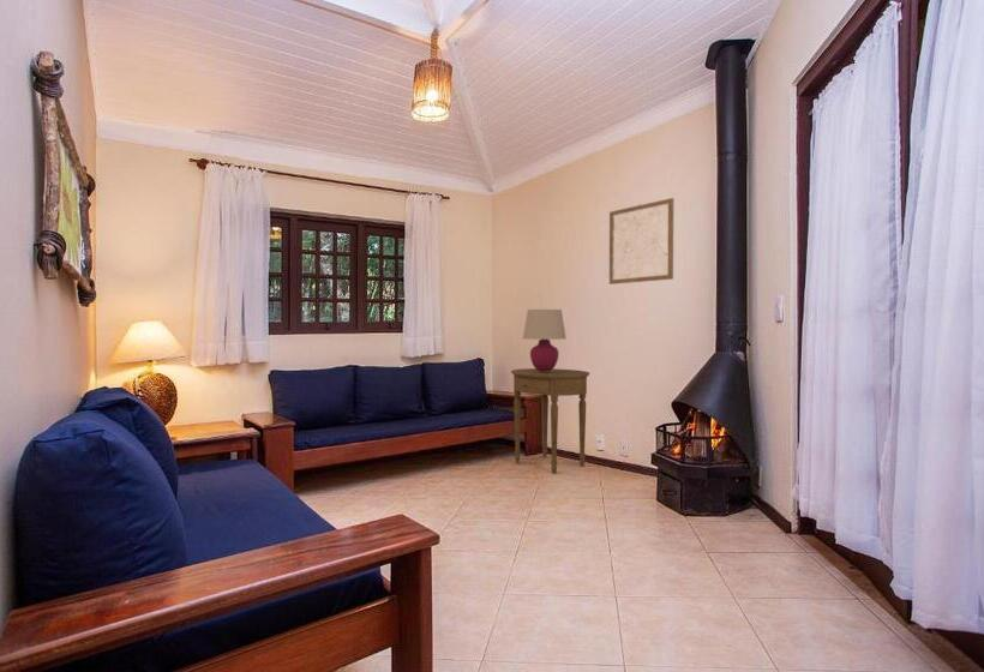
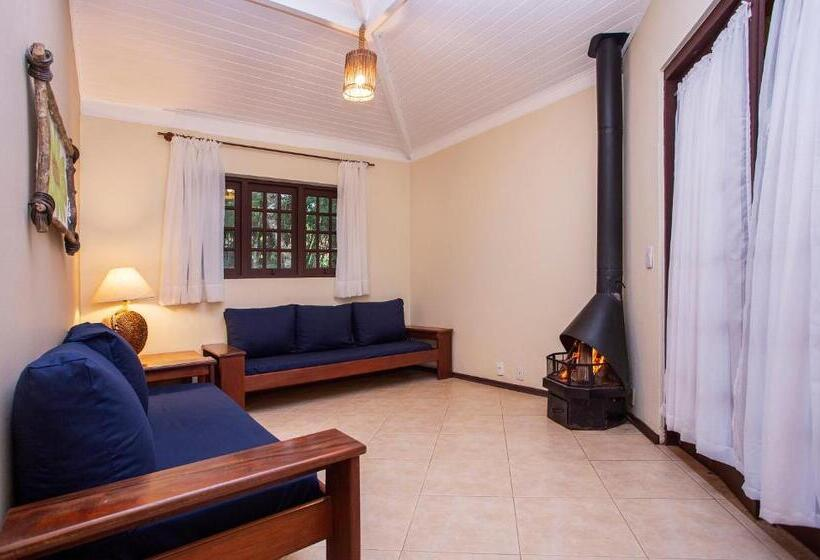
- side table [510,367,590,475]
- wall art [608,197,674,286]
- table lamp [522,308,568,372]
